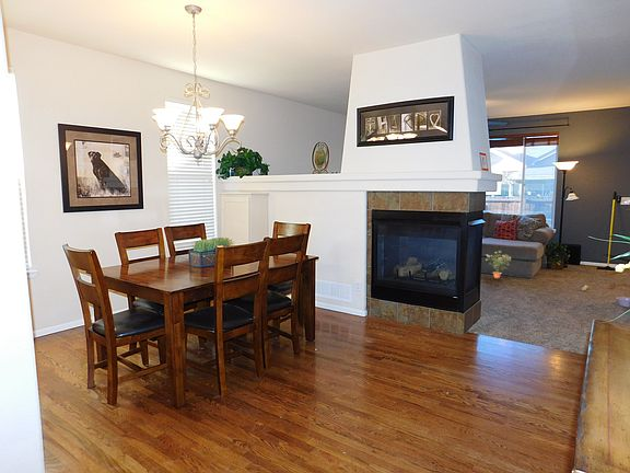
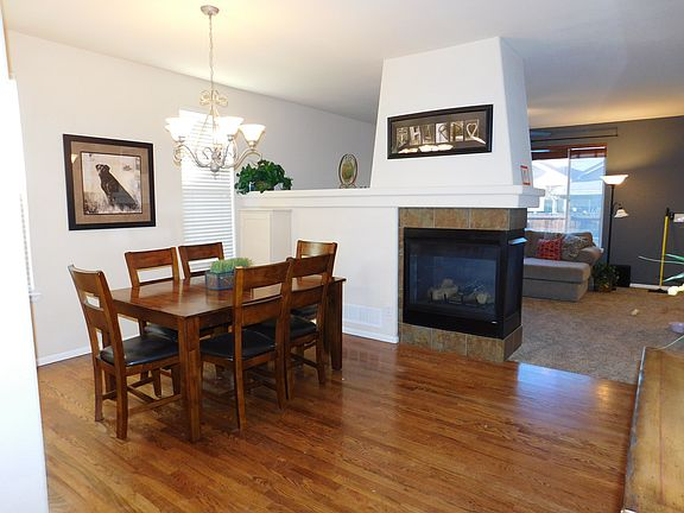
- potted plant [485,250,512,279]
